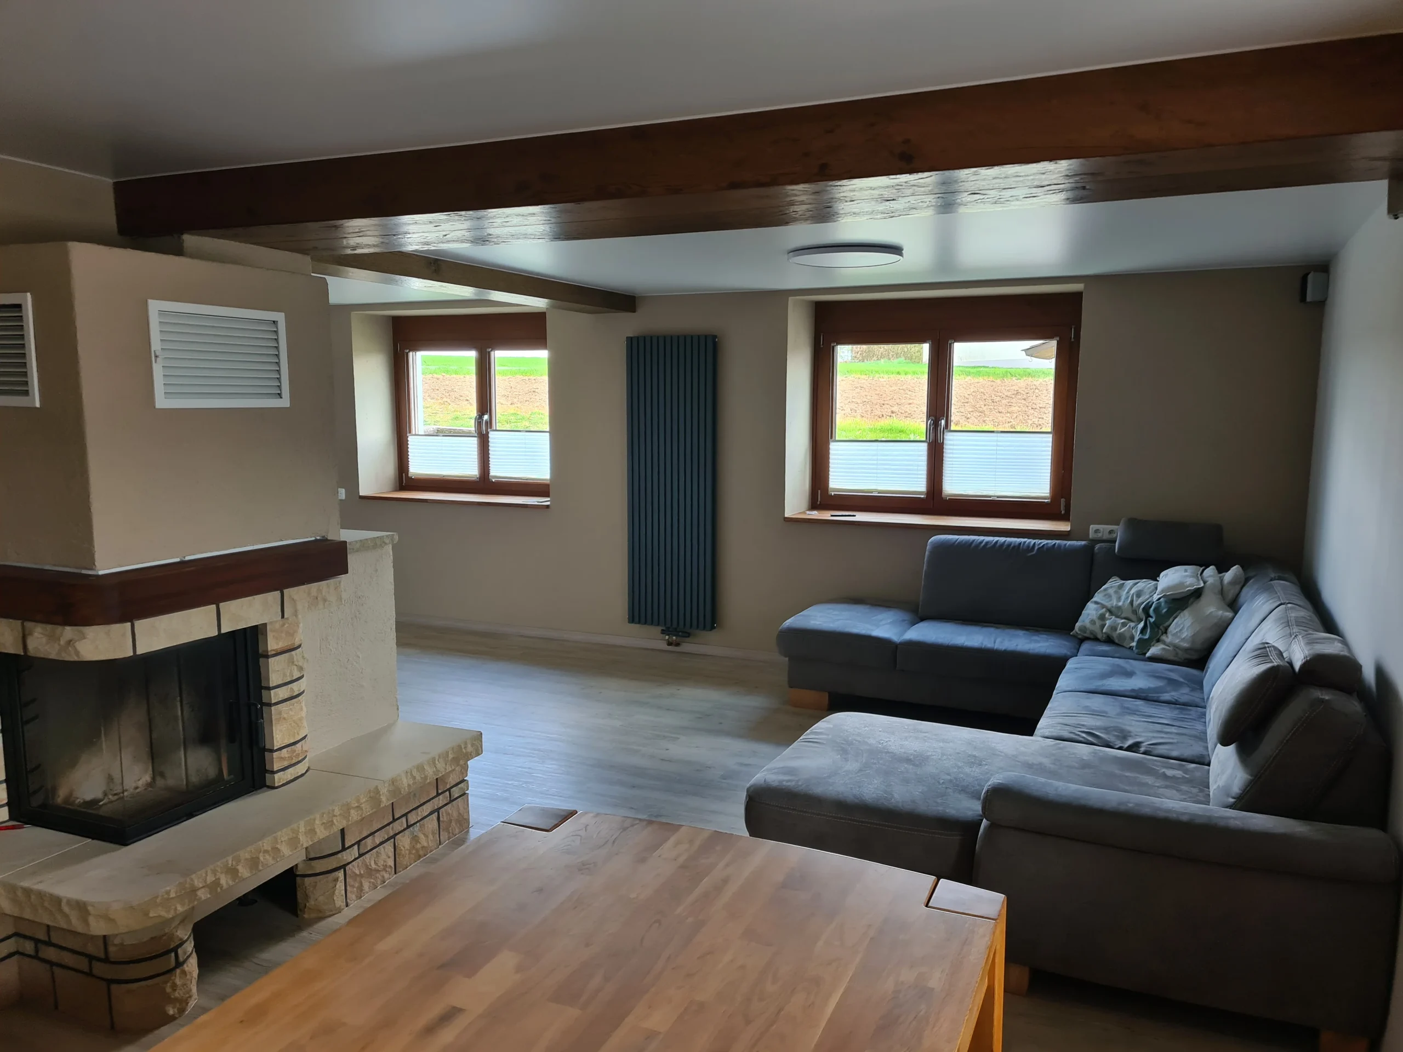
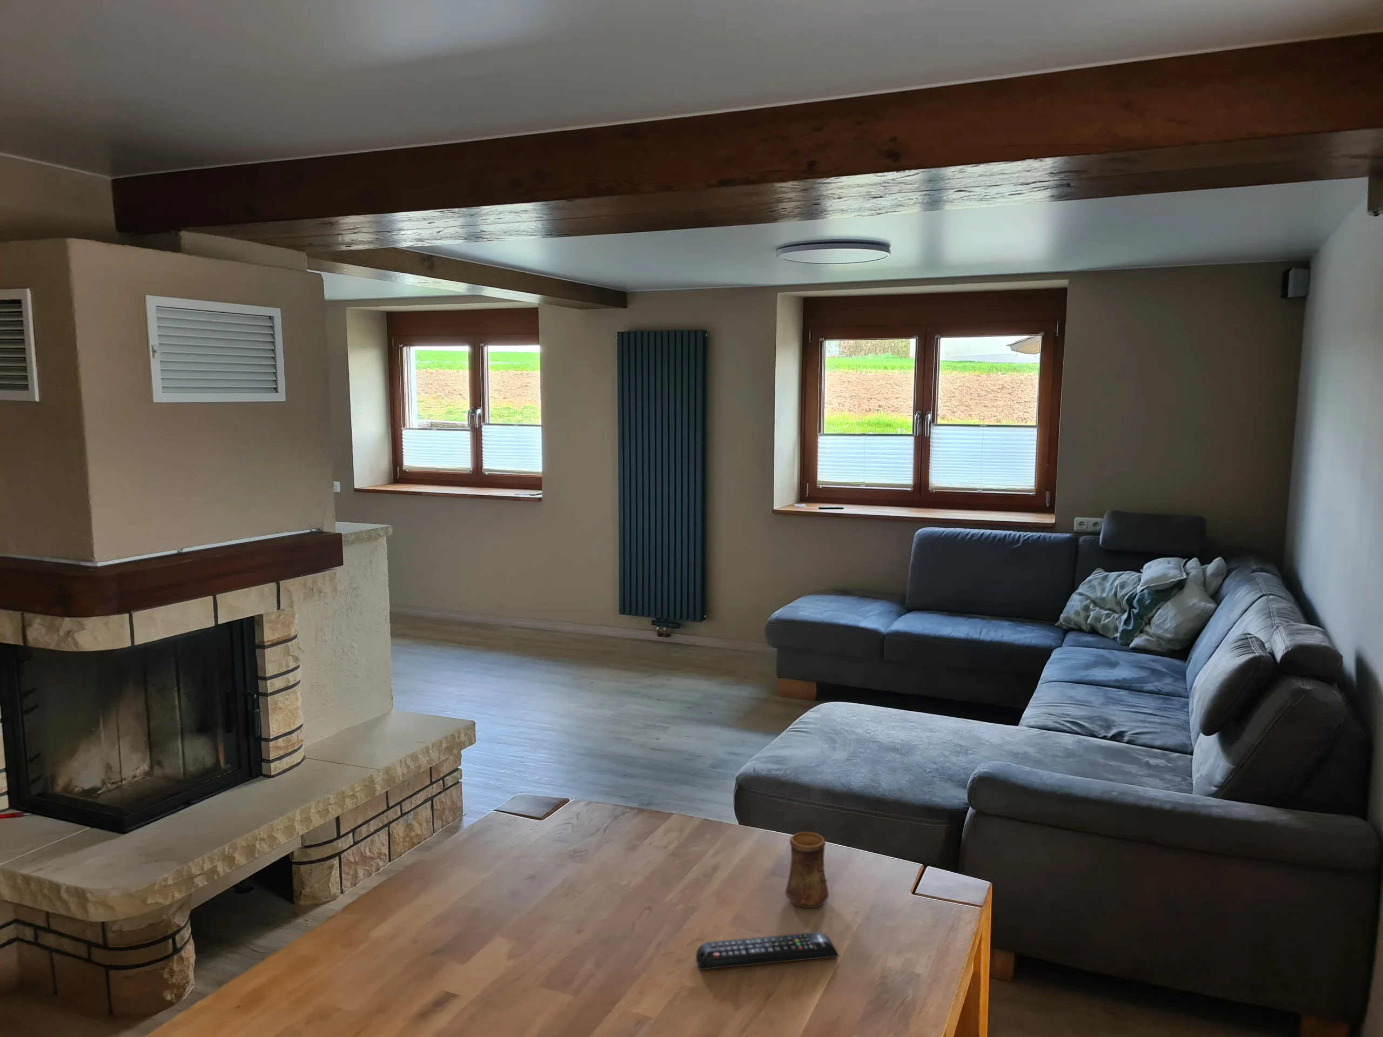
+ cup [785,832,830,908]
+ remote control [695,931,840,971]
